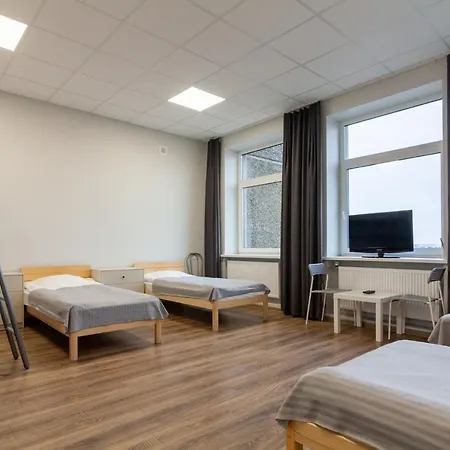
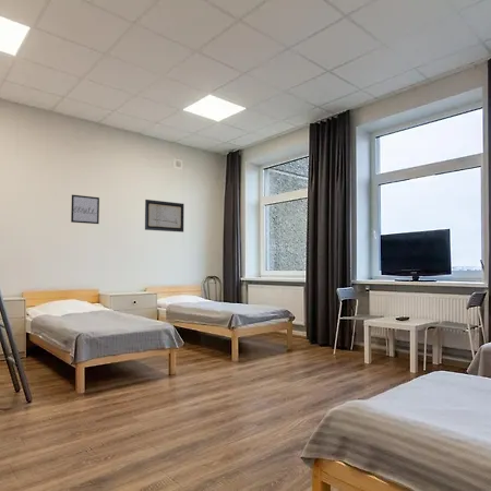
+ wall art [70,193,100,225]
+ wall art [144,199,185,233]
